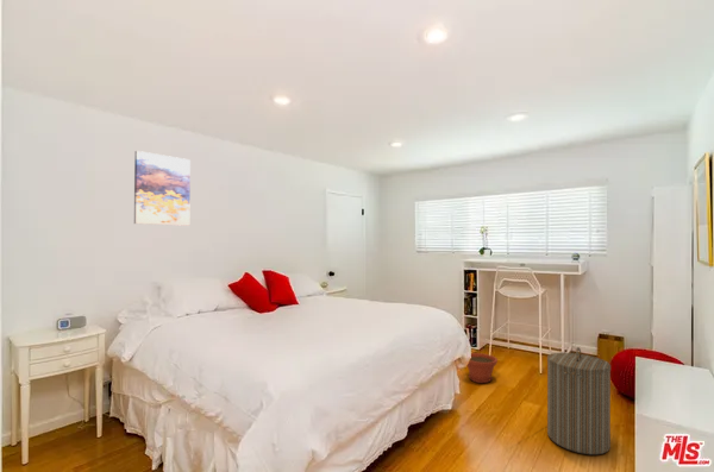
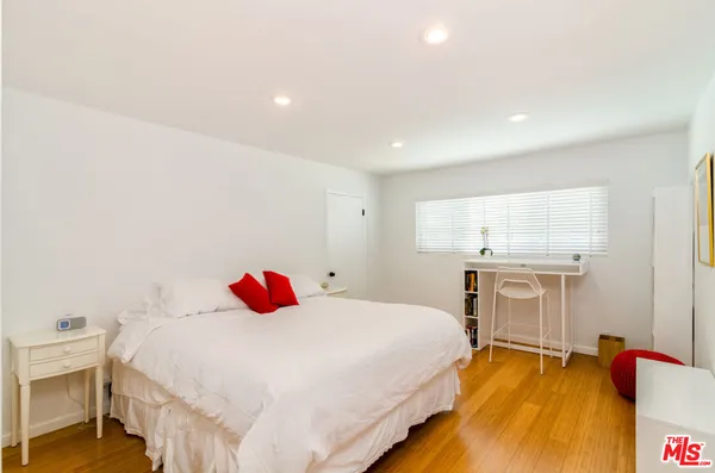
- plant pot [466,352,499,384]
- wall art [133,150,192,227]
- laundry hamper [546,346,612,455]
